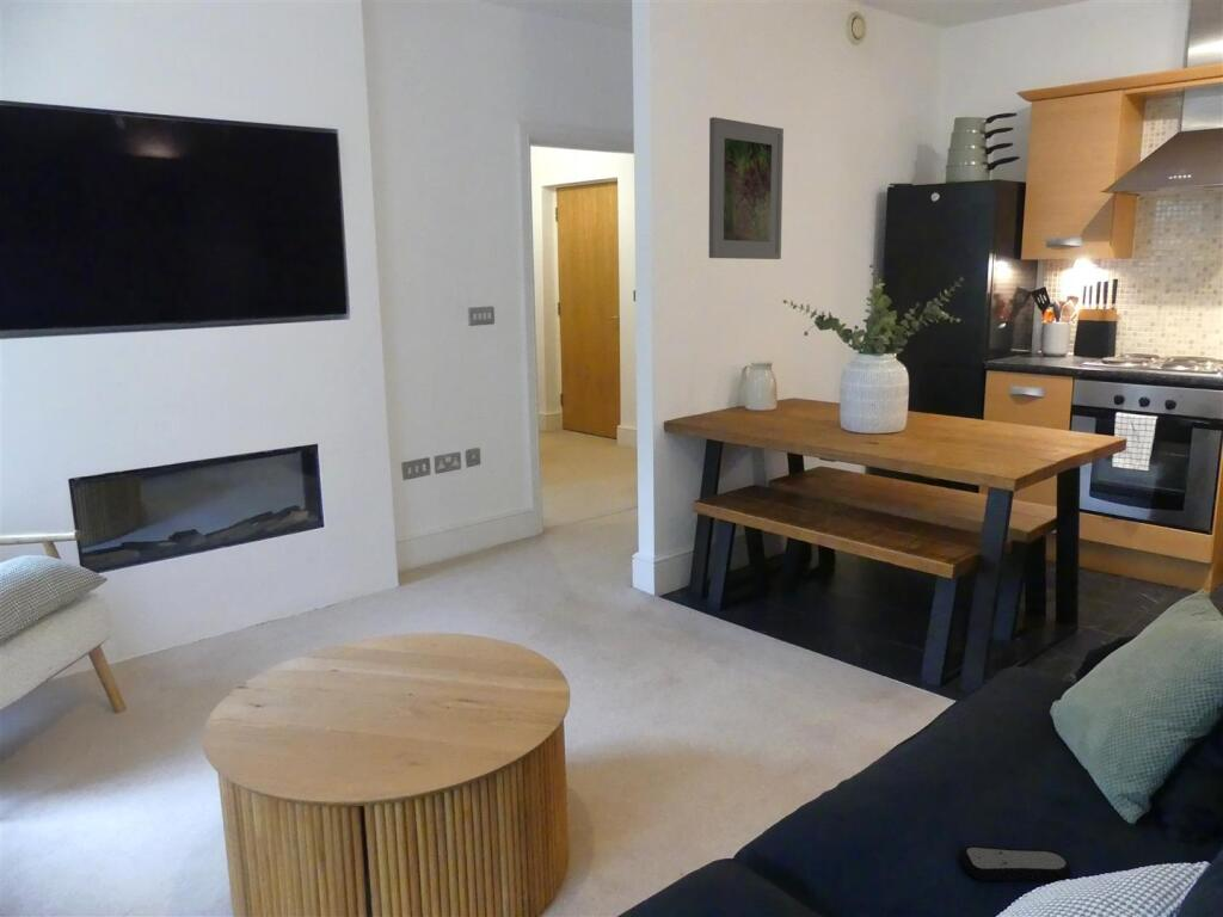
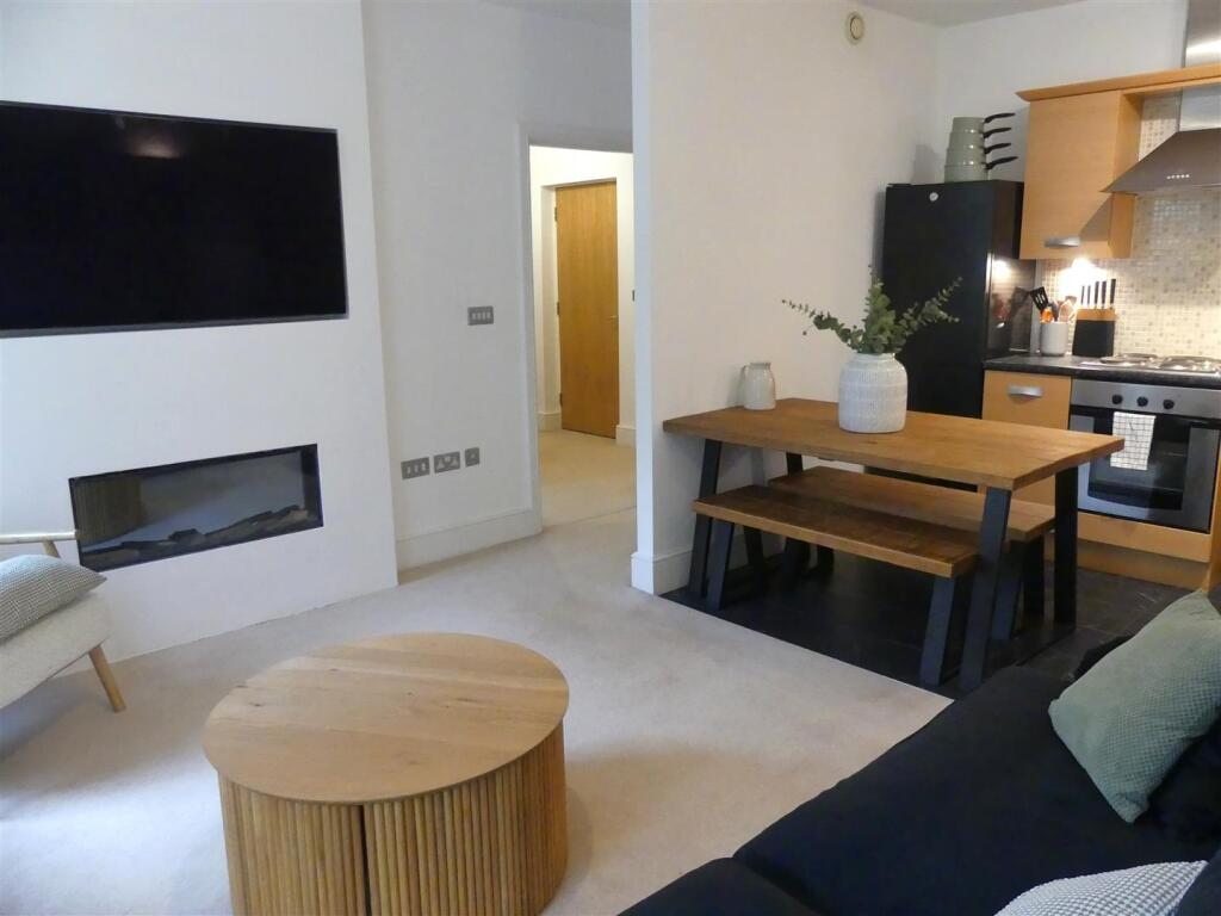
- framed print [708,116,785,260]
- remote control [959,845,1073,882]
